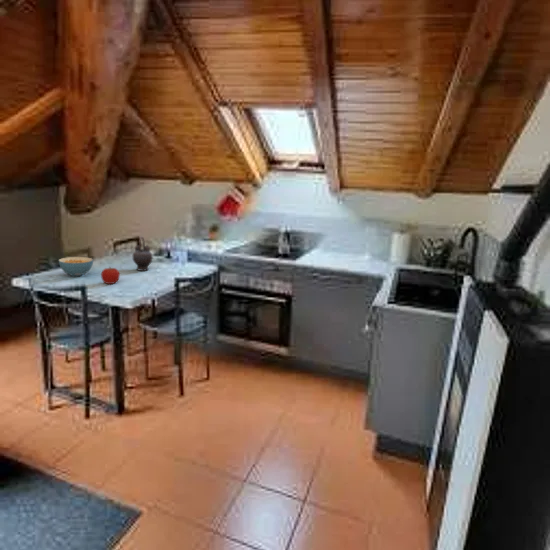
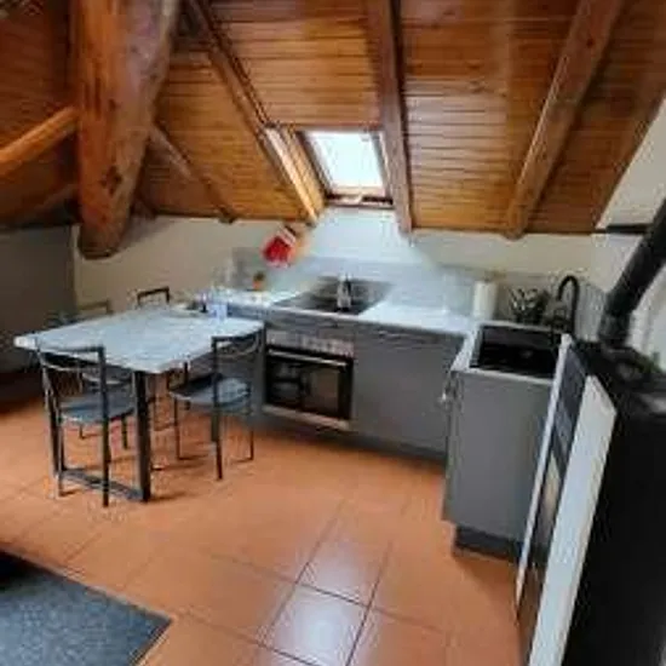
- teapot [132,236,154,272]
- cereal bowl [58,256,94,277]
- apple [100,266,121,285]
